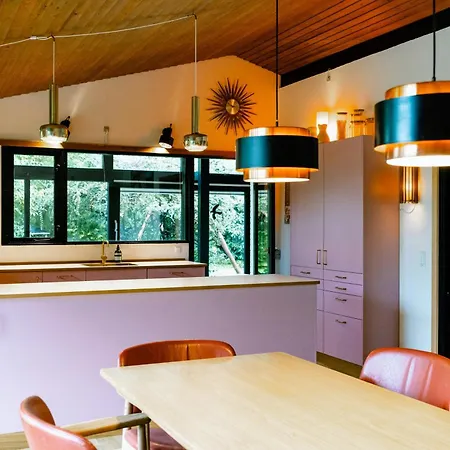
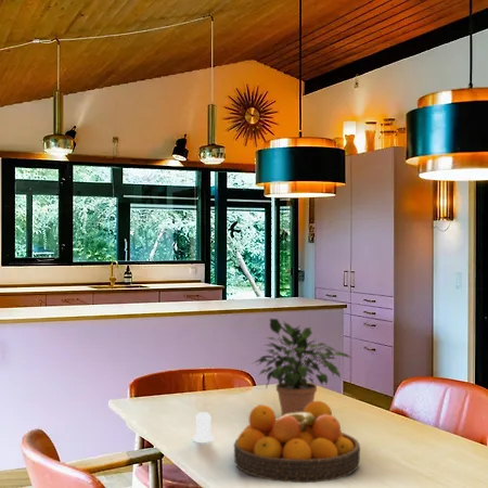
+ fruit bowl [233,400,361,484]
+ salt shaker [192,411,215,442]
+ potted plant [252,318,352,416]
